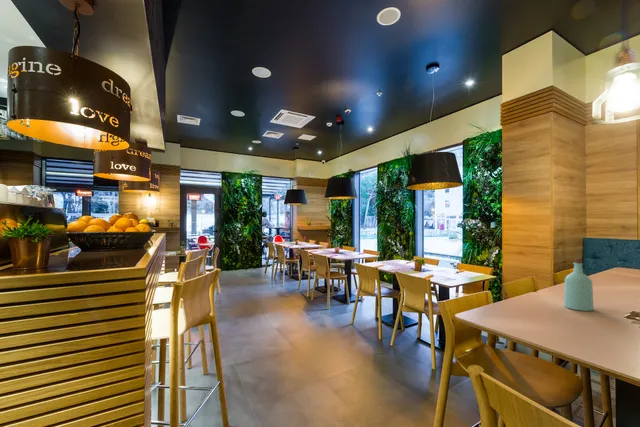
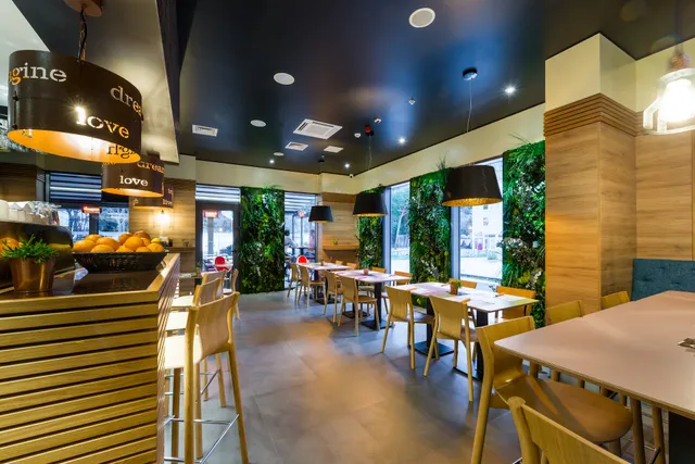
- bottle [563,257,595,312]
